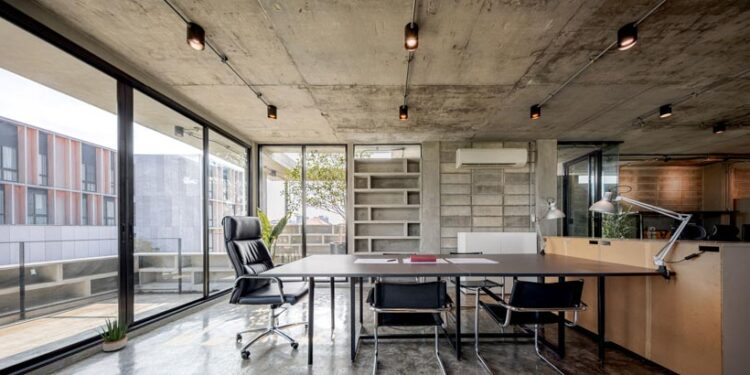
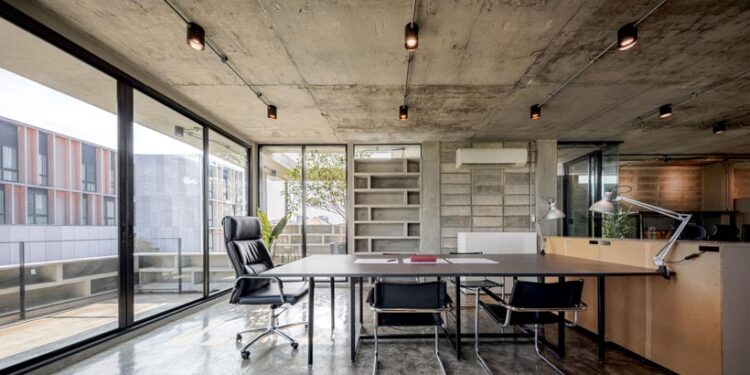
- potted plant [93,313,136,352]
